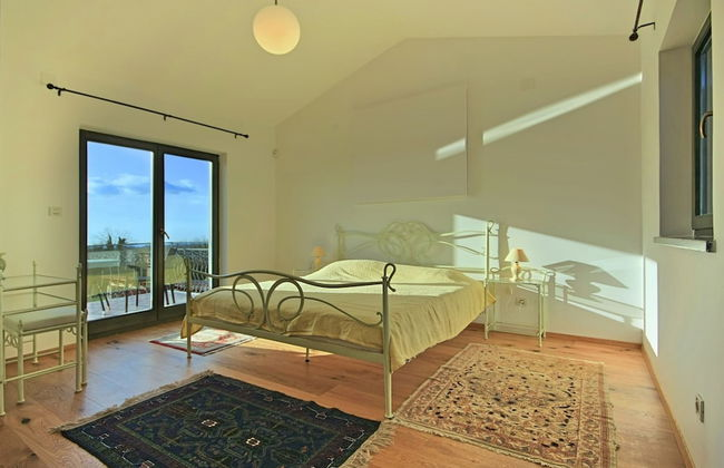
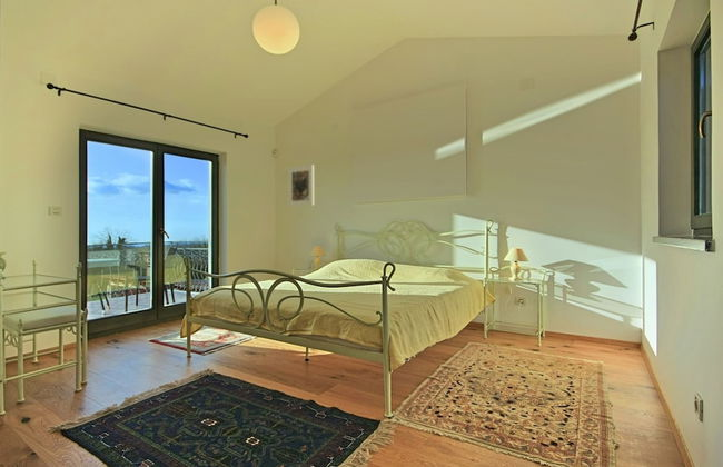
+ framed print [287,163,315,208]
